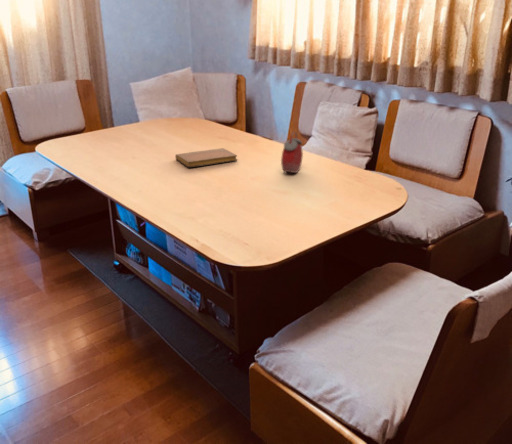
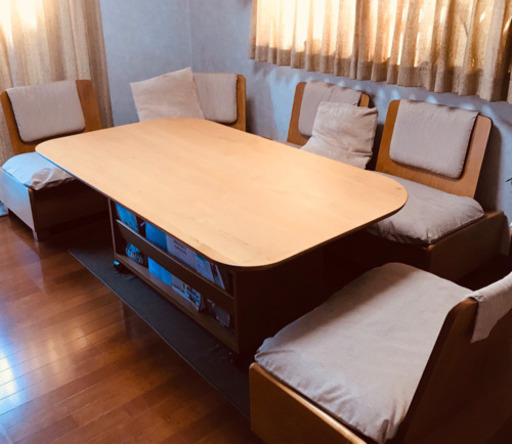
- notebook [175,147,238,168]
- alarm clock [280,131,304,175]
